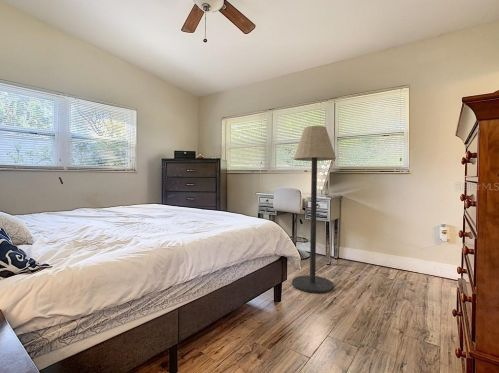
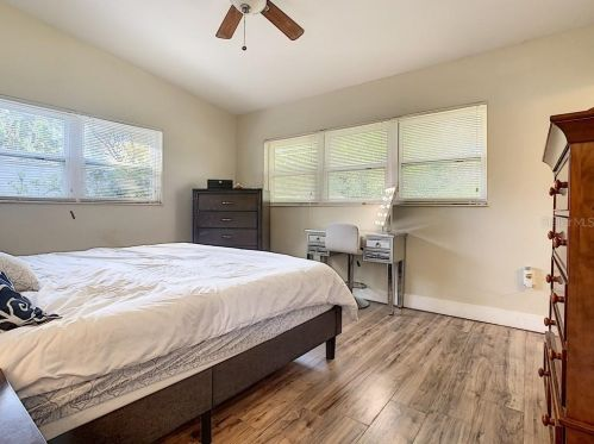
- floor lamp [291,125,337,294]
